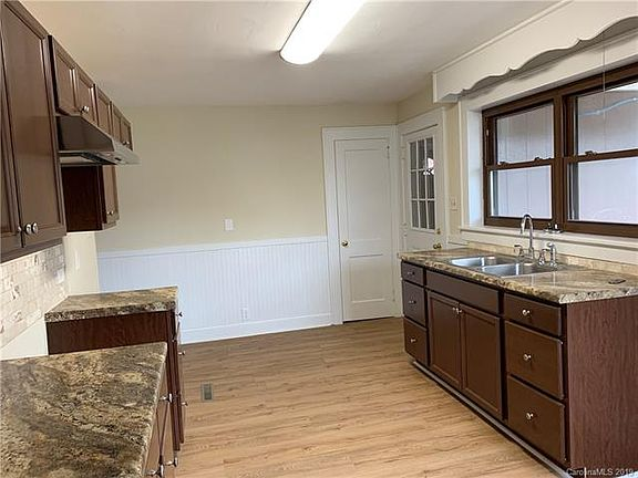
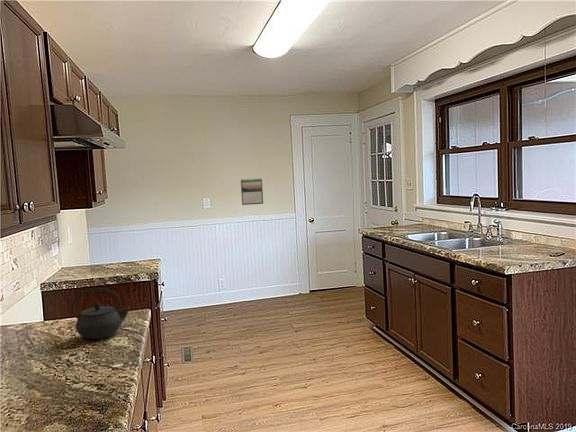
+ calendar [240,177,264,206]
+ kettle [70,287,130,340]
